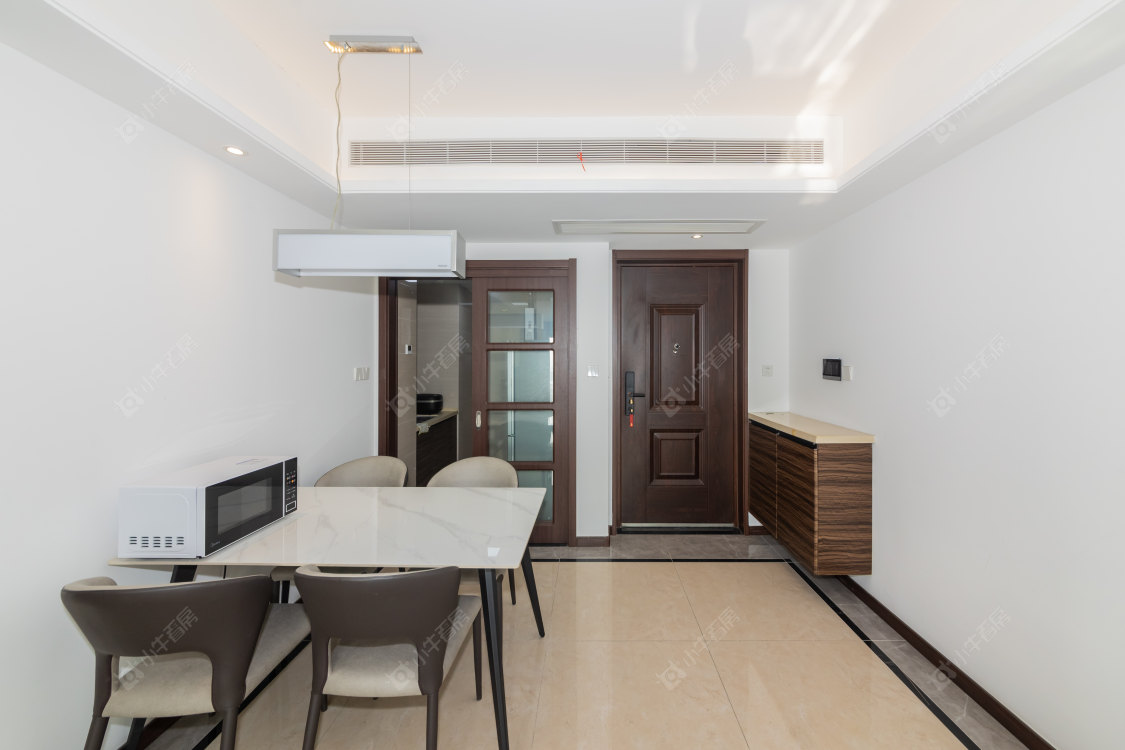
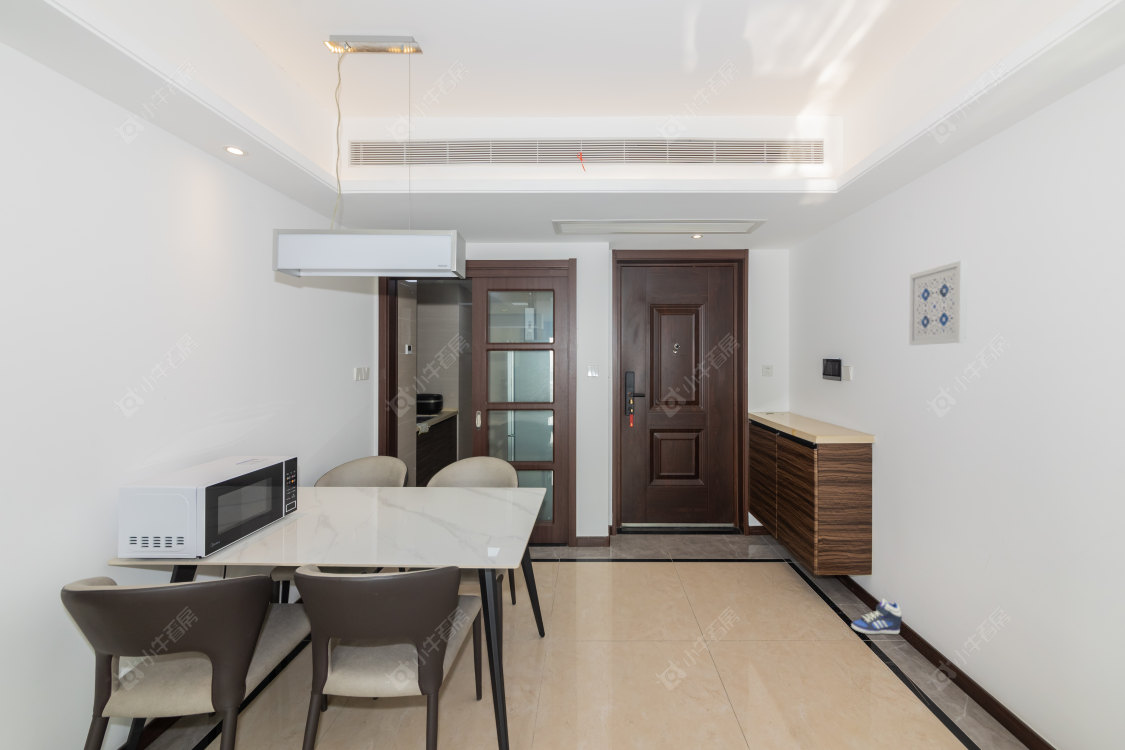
+ sneaker [850,597,903,635]
+ wall art [908,260,968,346]
